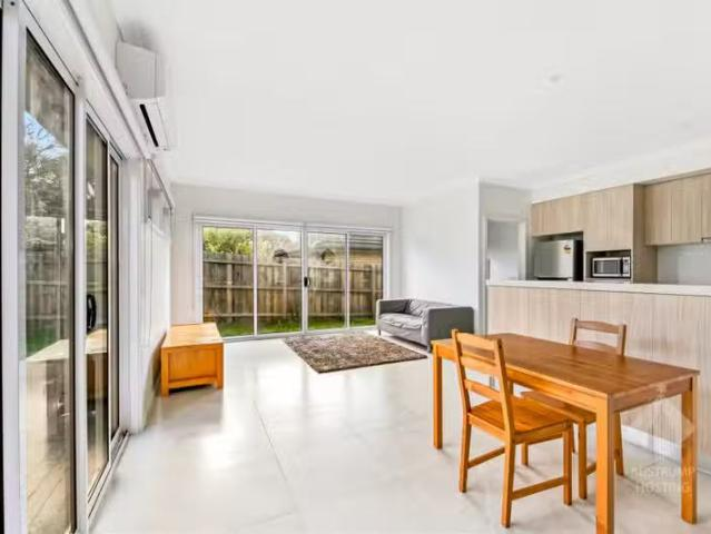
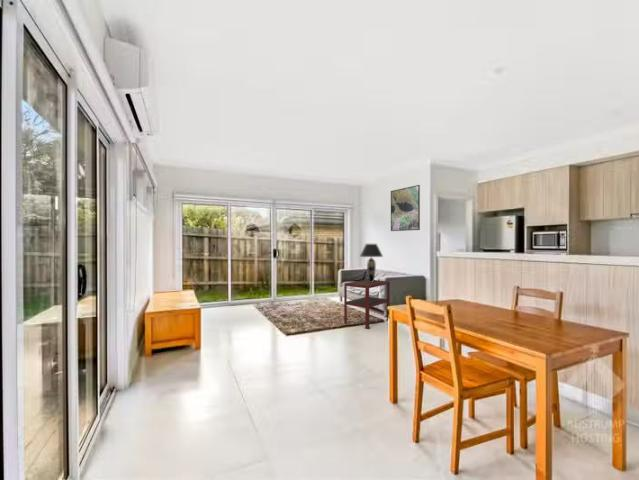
+ table lamp [359,243,384,282]
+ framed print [390,184,421,232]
+ side table [343,278,391,330]
